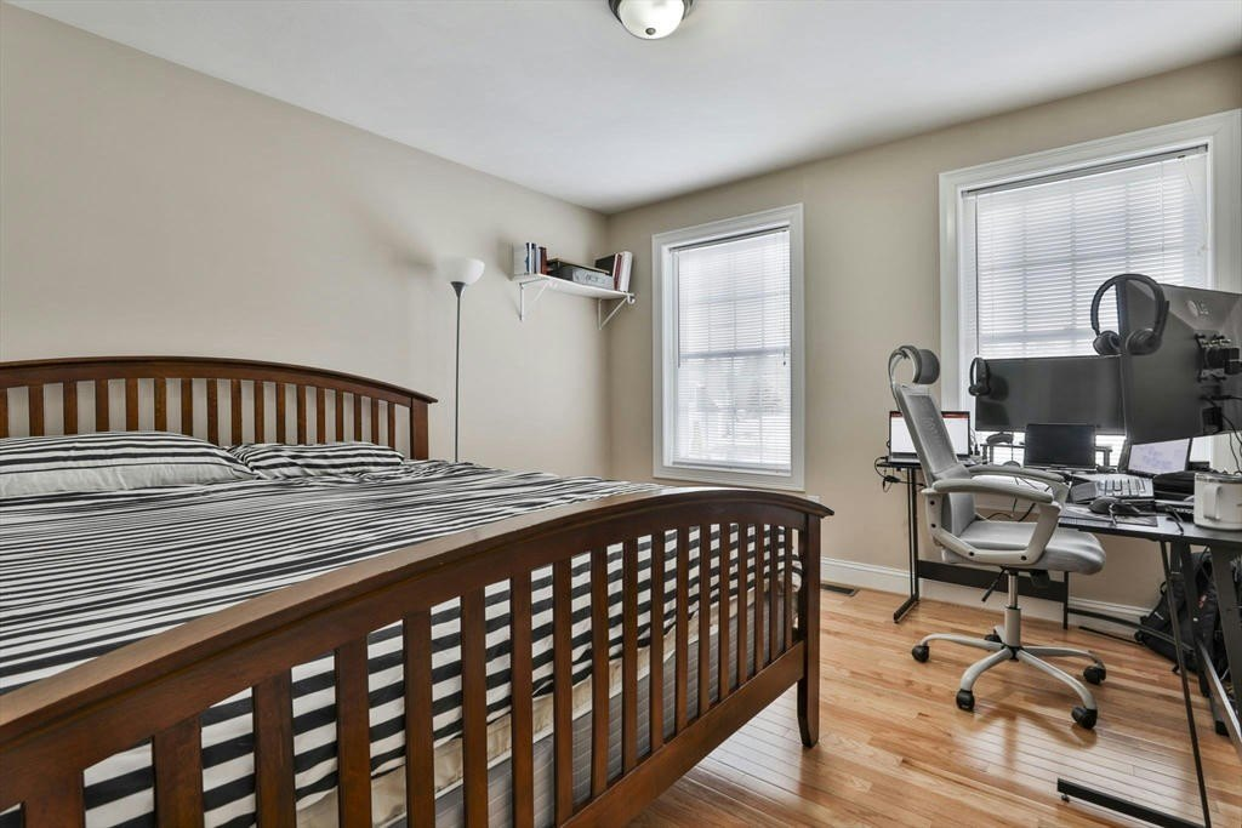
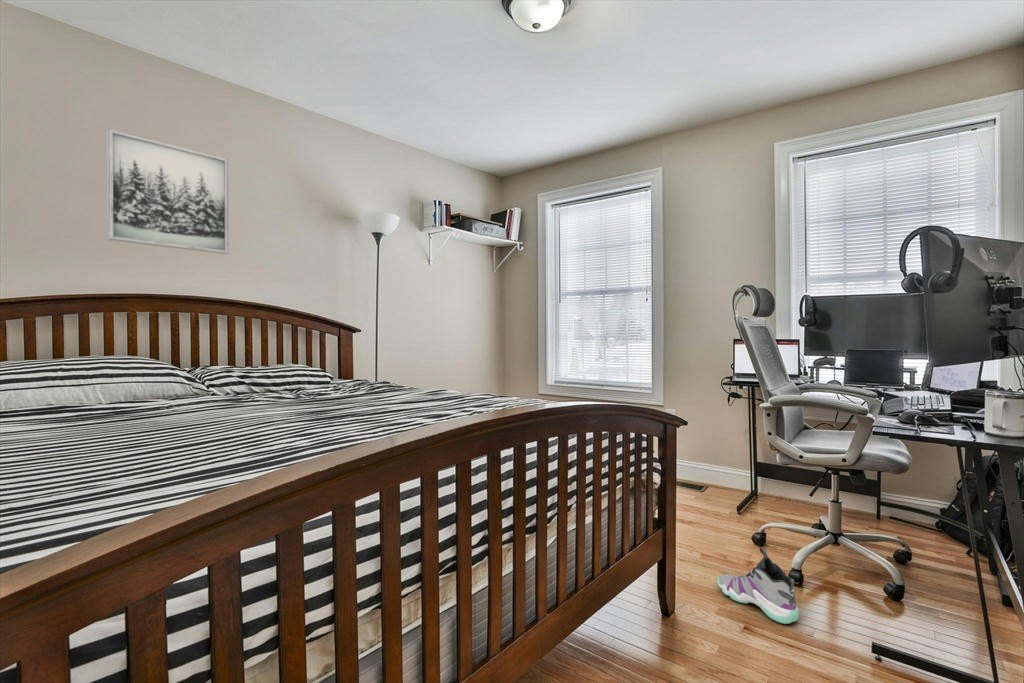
+ wall art [106,128,229,255]
+ sneaker [717,547,799,625]
